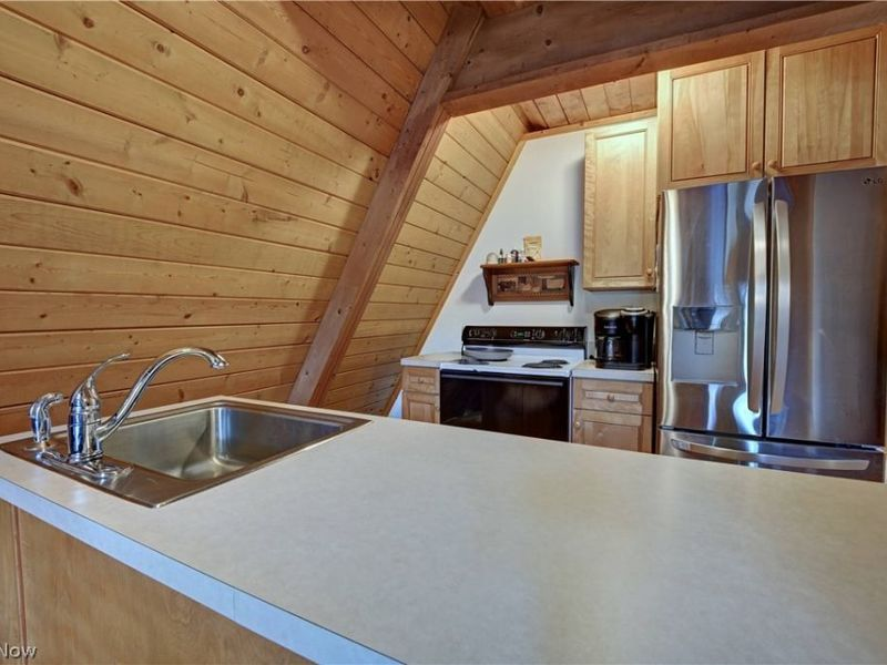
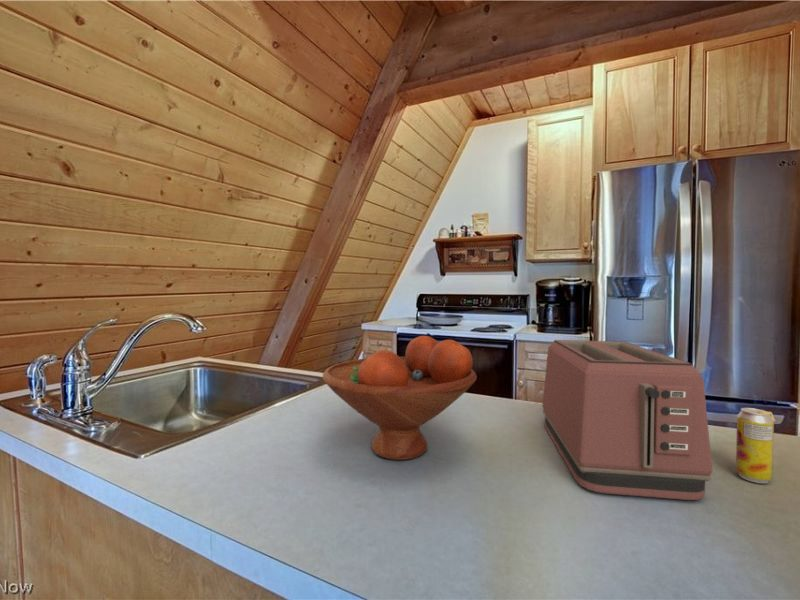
+ beverage can [735,407,776,484]
+ toaster [541,339,714,501]
+ fruit bowl [321,335,478,461]
